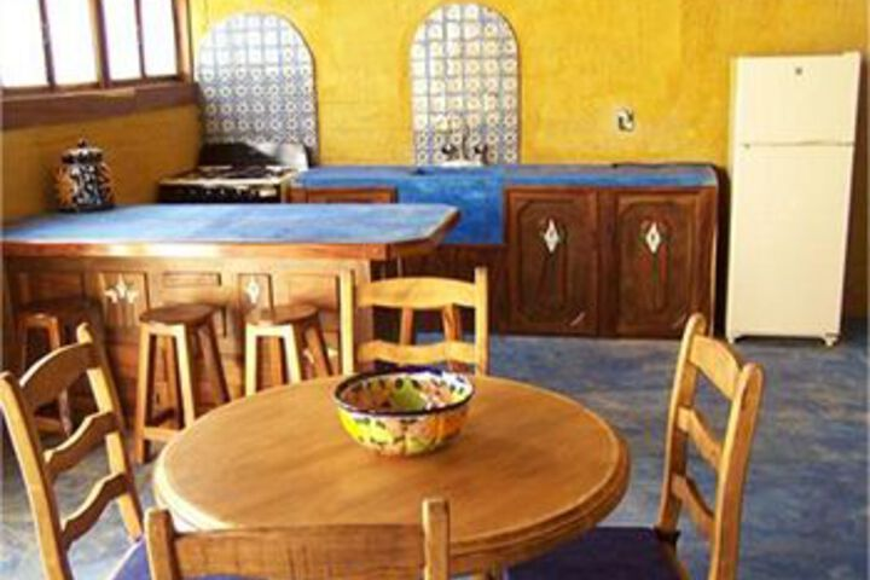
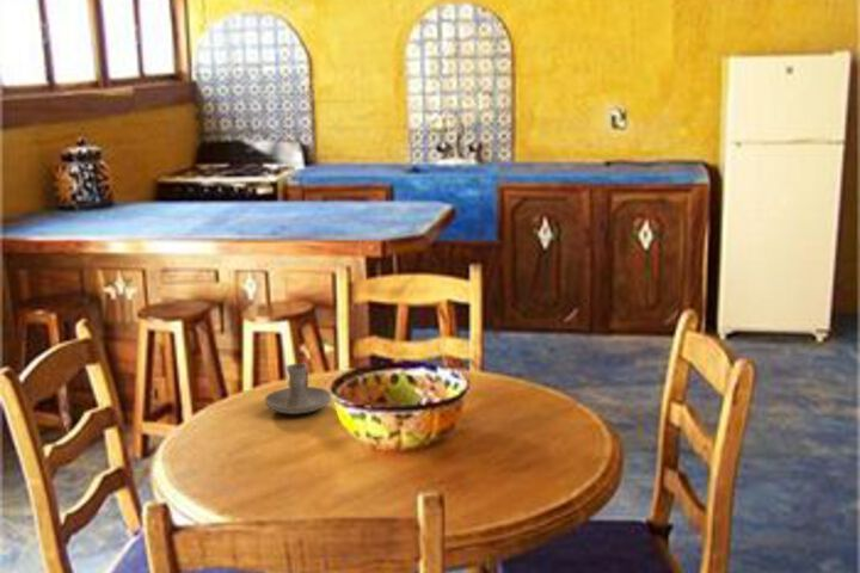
+ candle holder [264,362,332,415]
